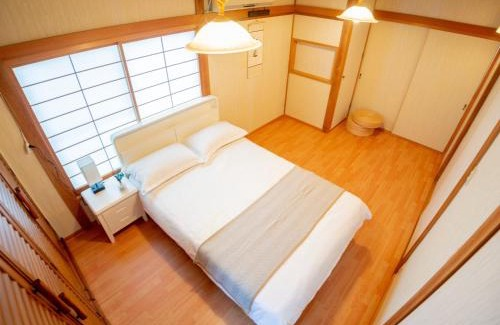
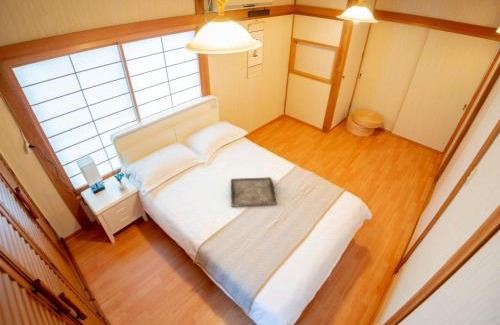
+ serving tray [230,176,278,208]
